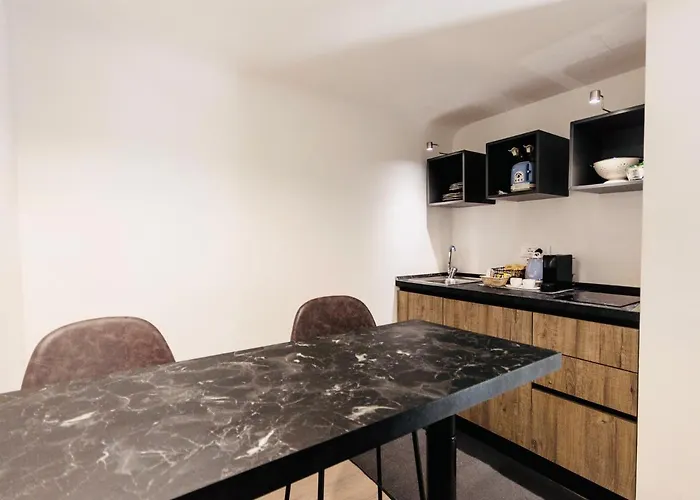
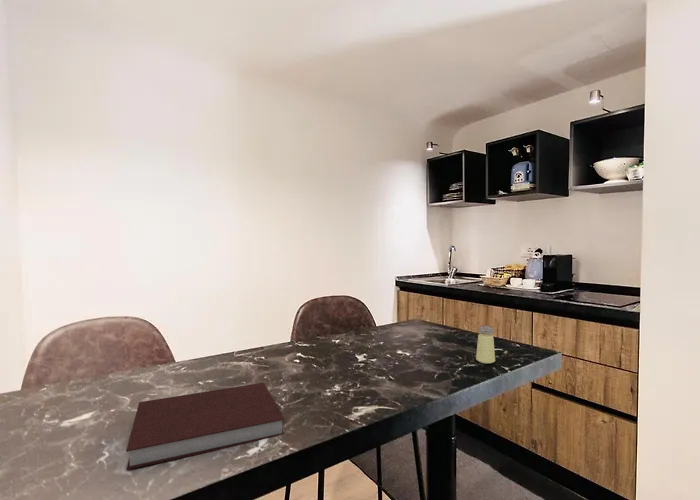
+ notebook [125,382,286,471]
+ saltshaker [475,325,496,365]
